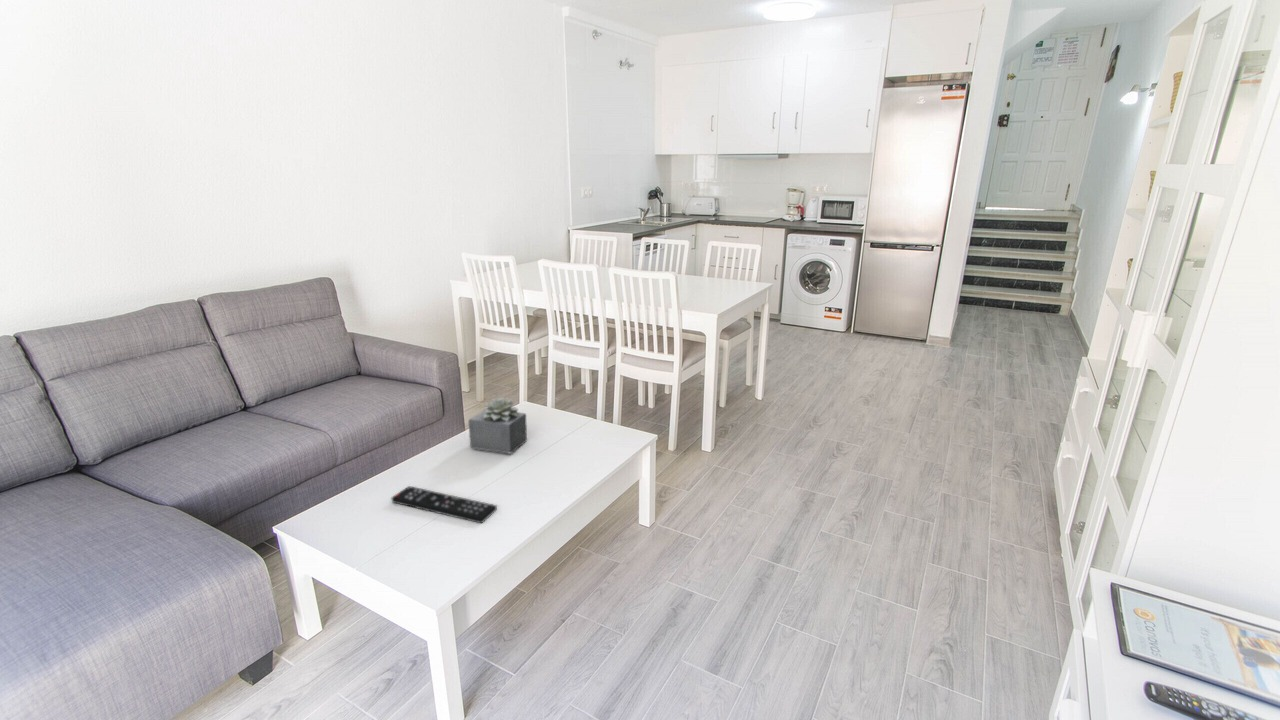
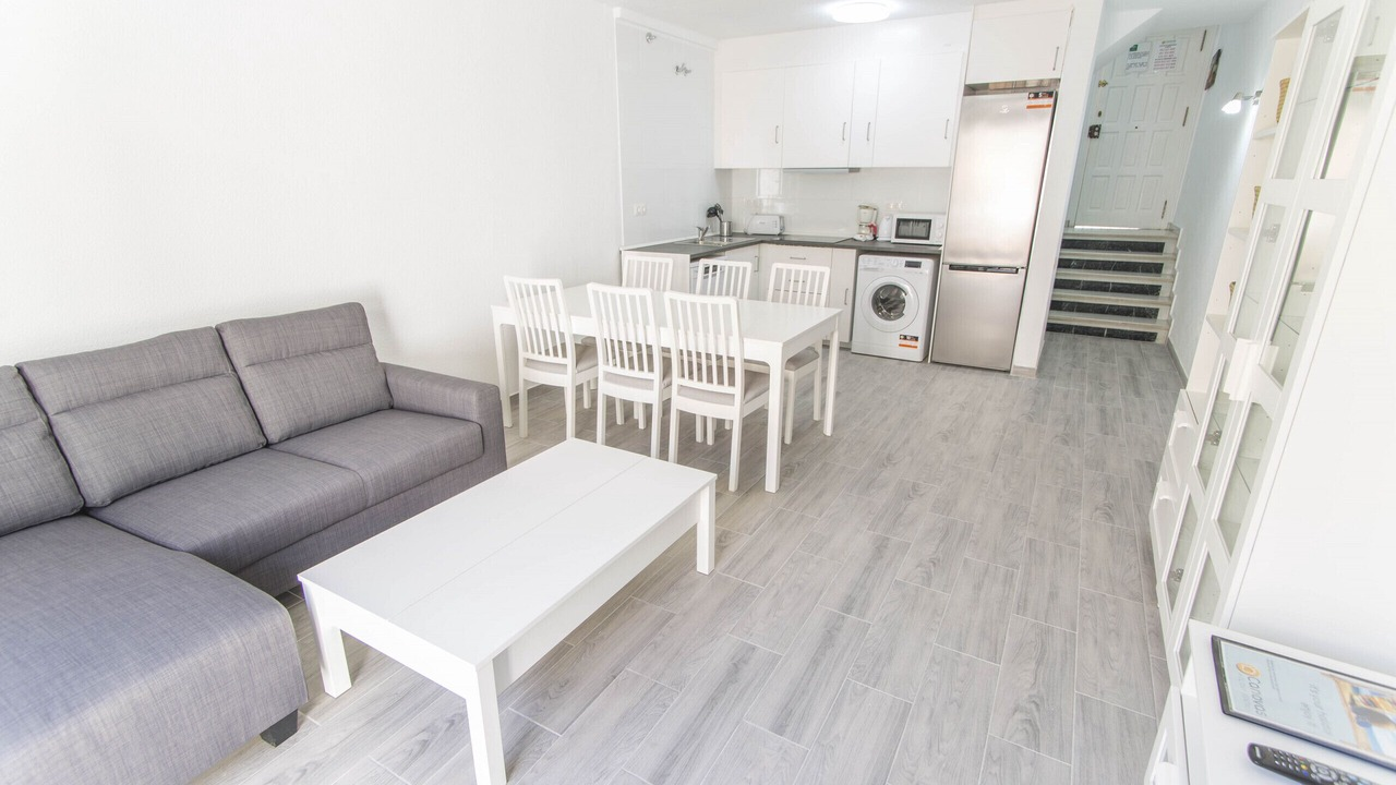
- remote control [390,485,498,524]
- succulent plant [468,396,528,455]
